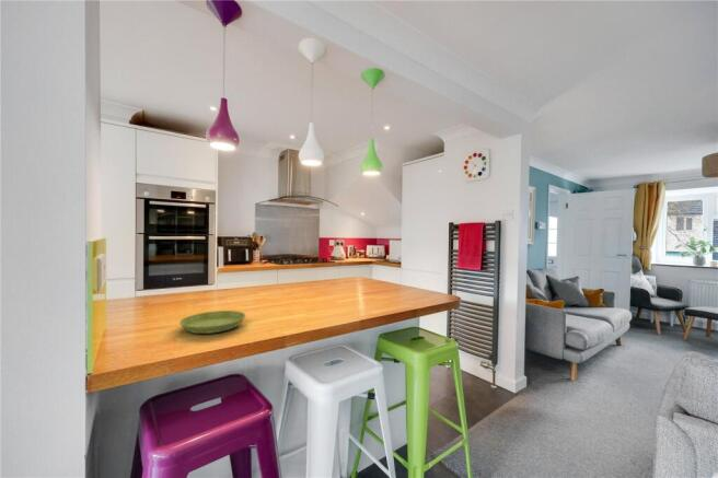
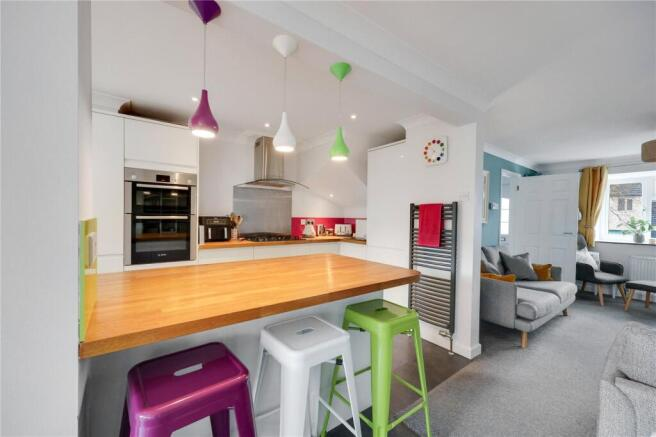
- saucer [178,310,246,335]
